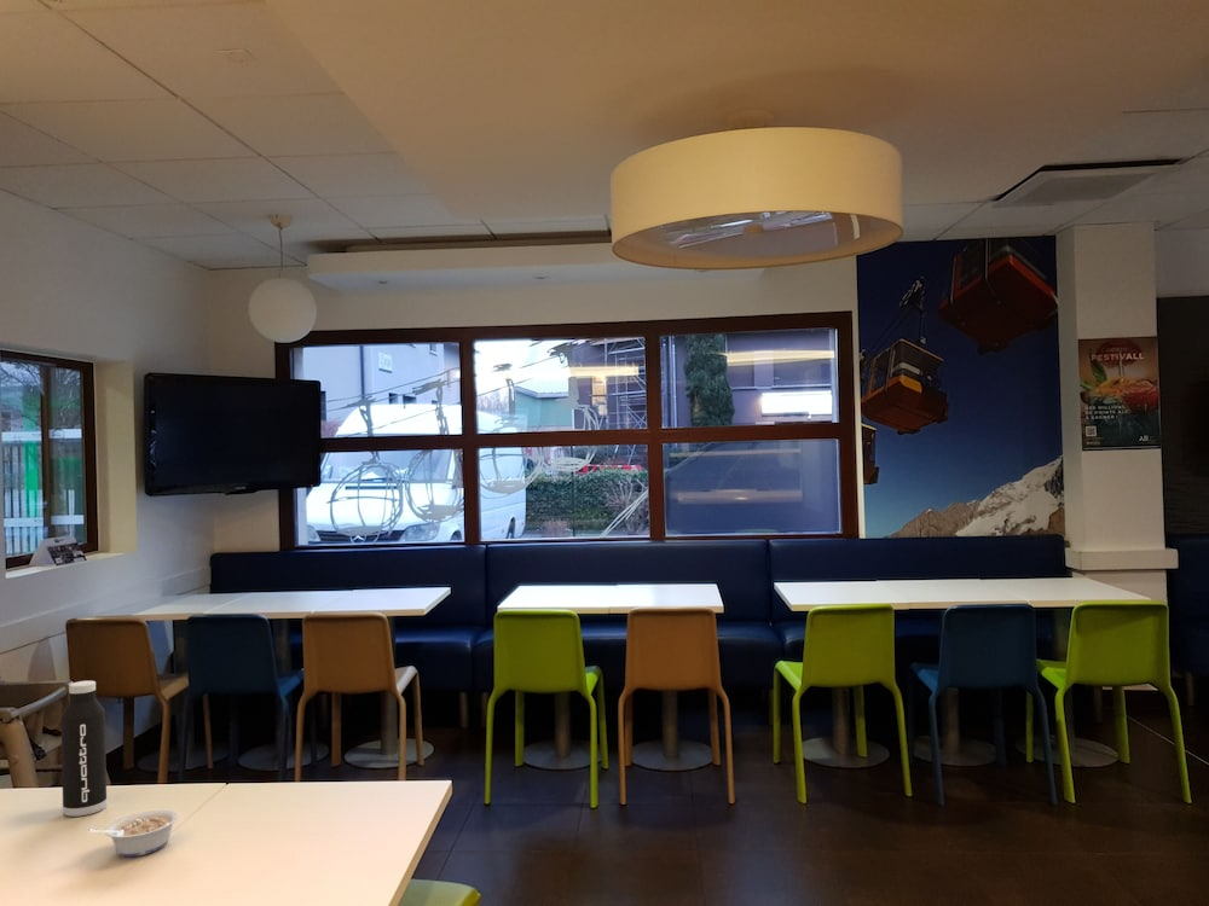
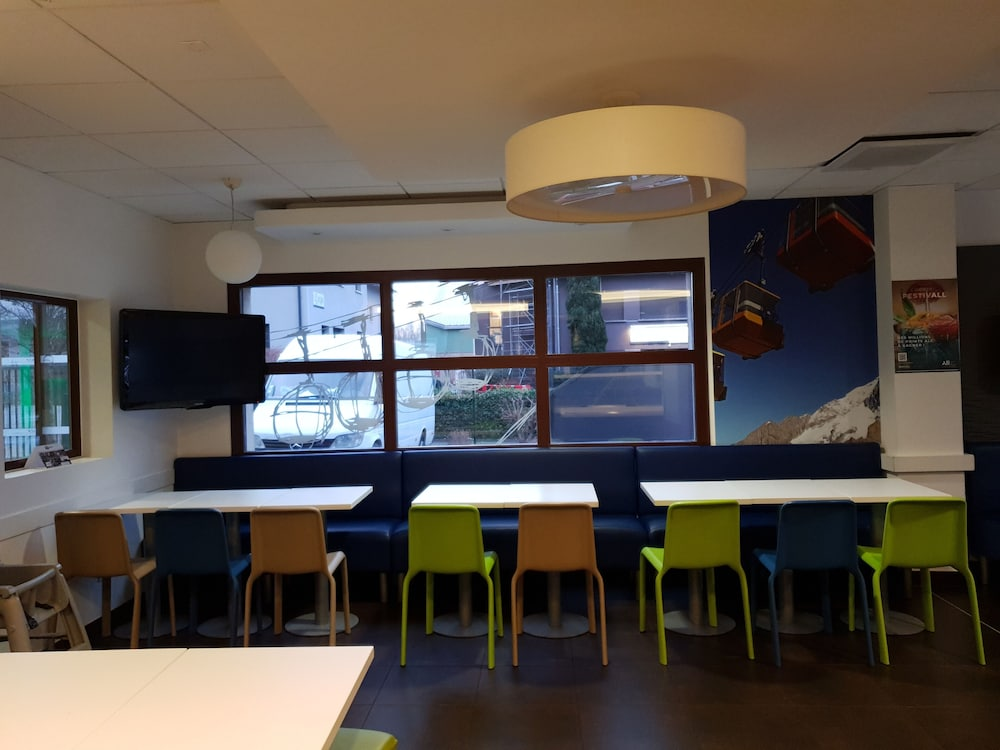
- legume [88,808,180,858]
- water bottle [60,680,108,818]
